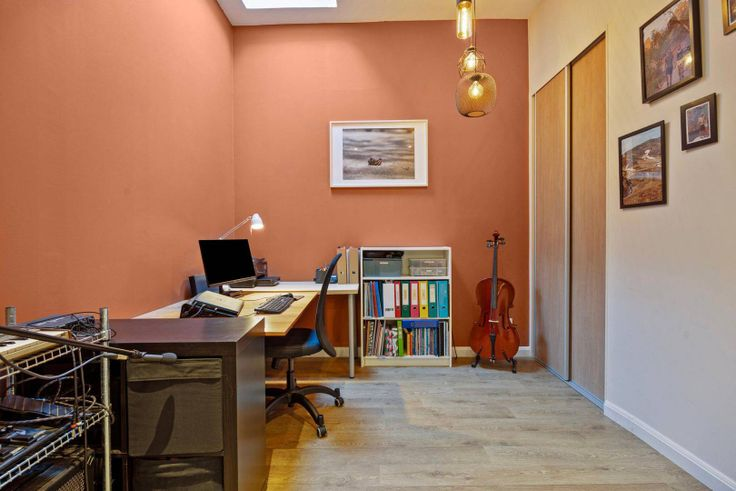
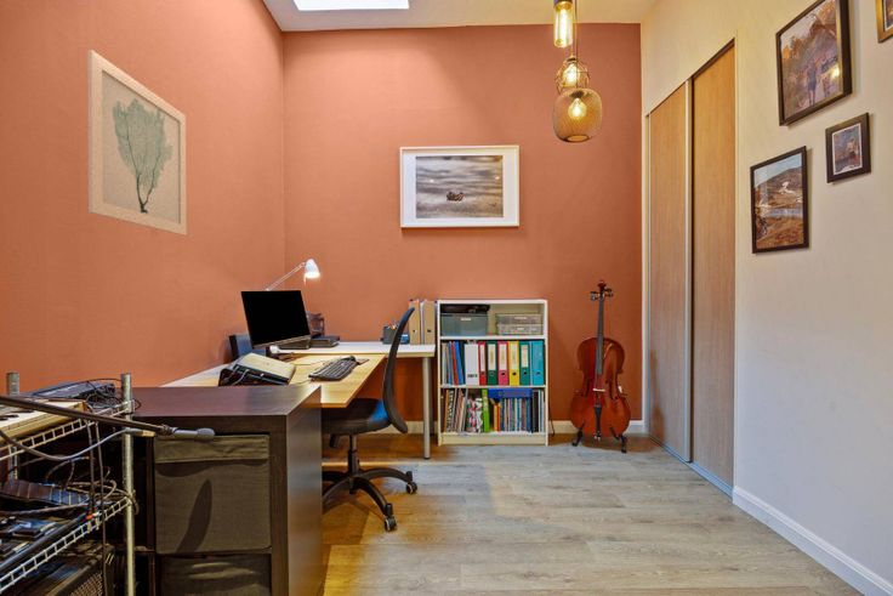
+ wall art [86,49,188,237]
